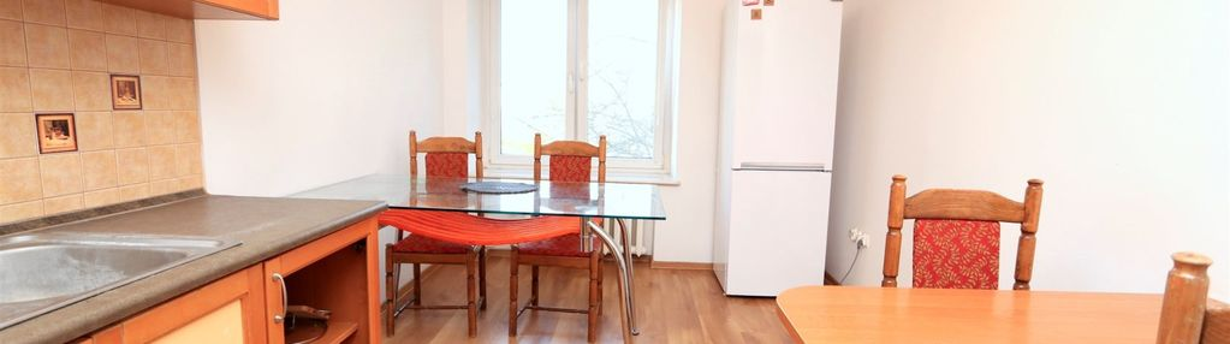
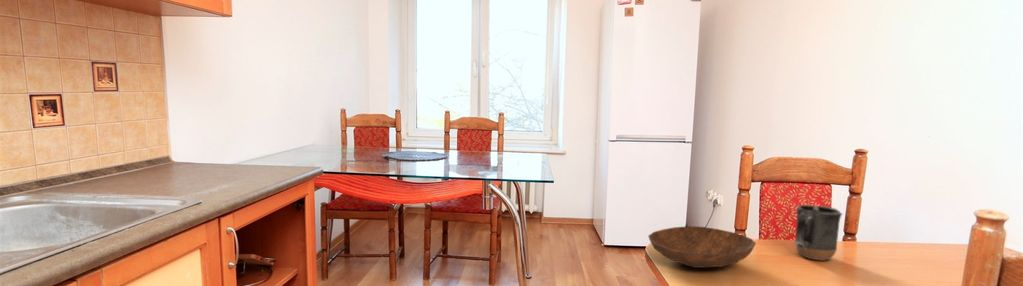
+ bowl [647,225,757,269]
+ mug [791,204,843,262]
